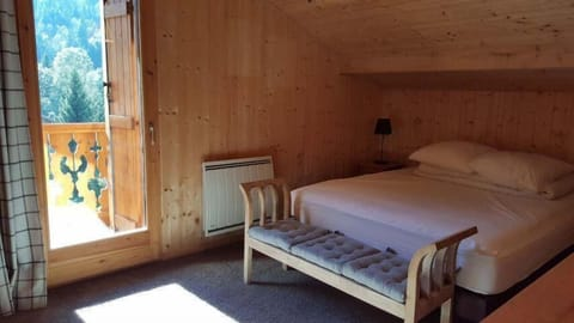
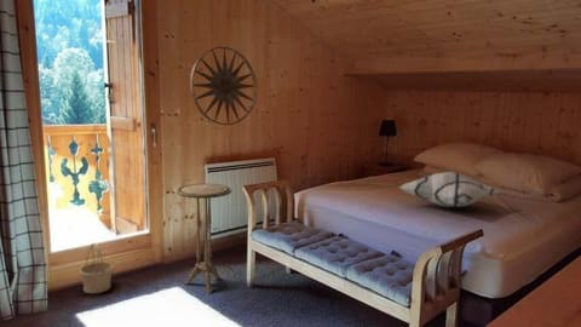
+ decorative pillow [398,171,501,208]
+ wall art [189,46,258,126]
+ basket [77,242,115,294]
+ side table [176,183,232,296]
